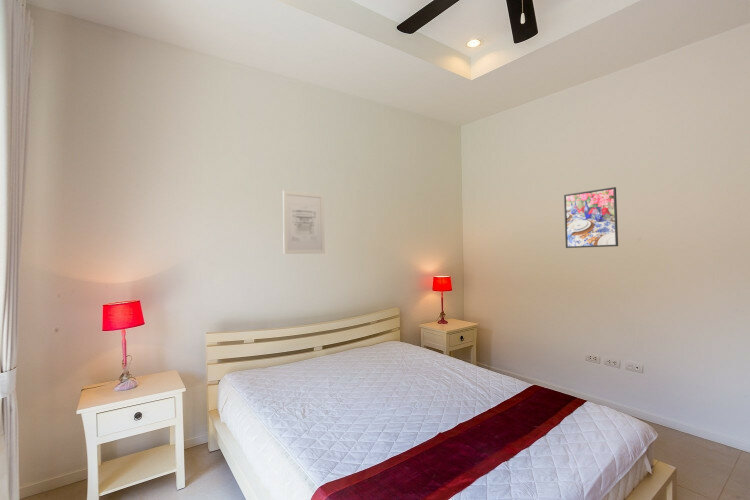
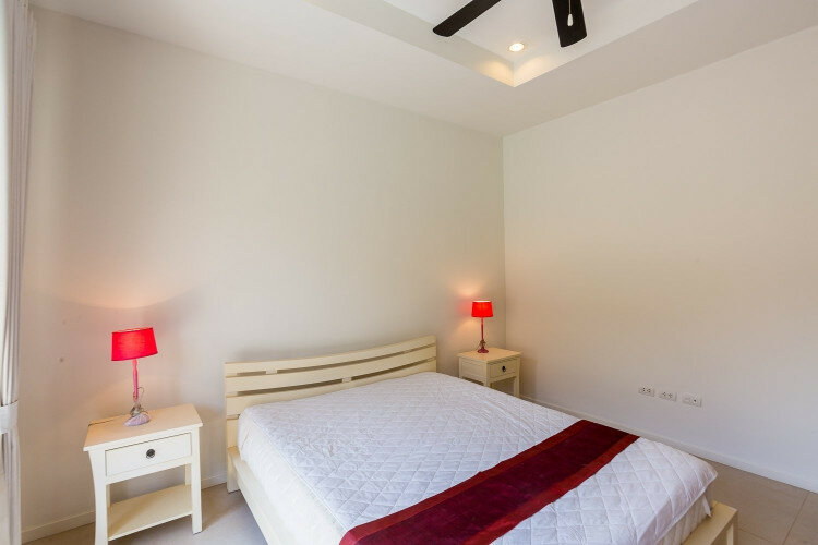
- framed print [563,186,619,249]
- wall art [282,189,326,255]
